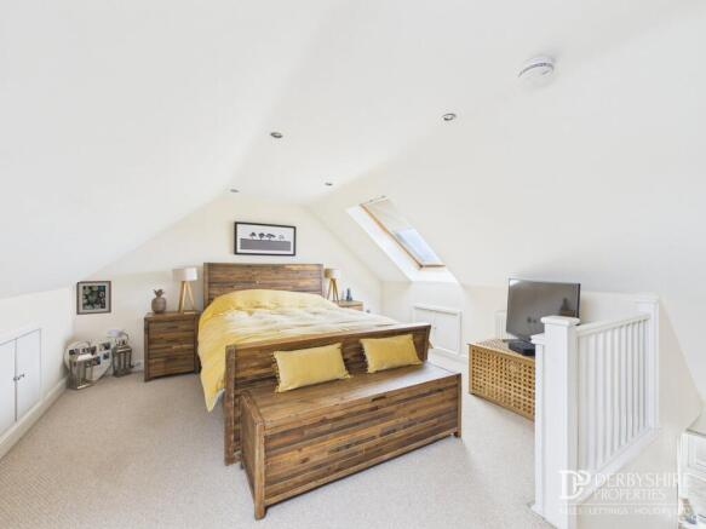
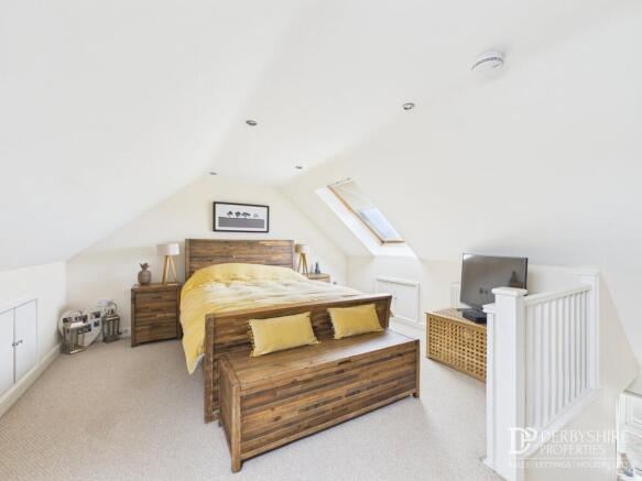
- wall art [75,280,113,316]
